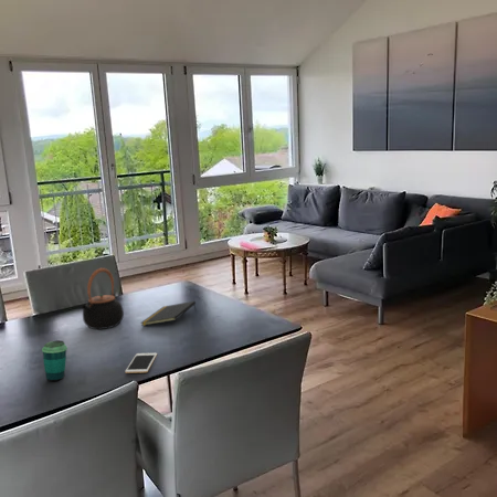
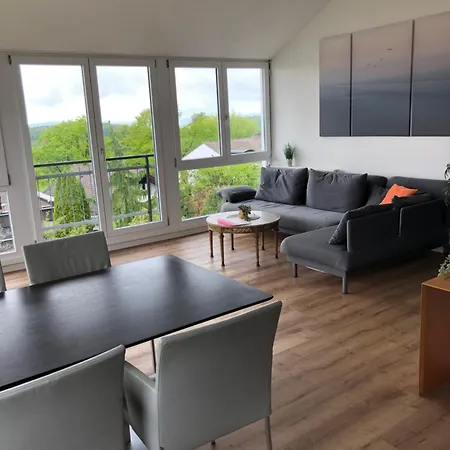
- notepad [139,300,198,327]
- cup [41,339,68,382]
- teapot [81,267,125,330]
- cell phone [124,352,158,374]
